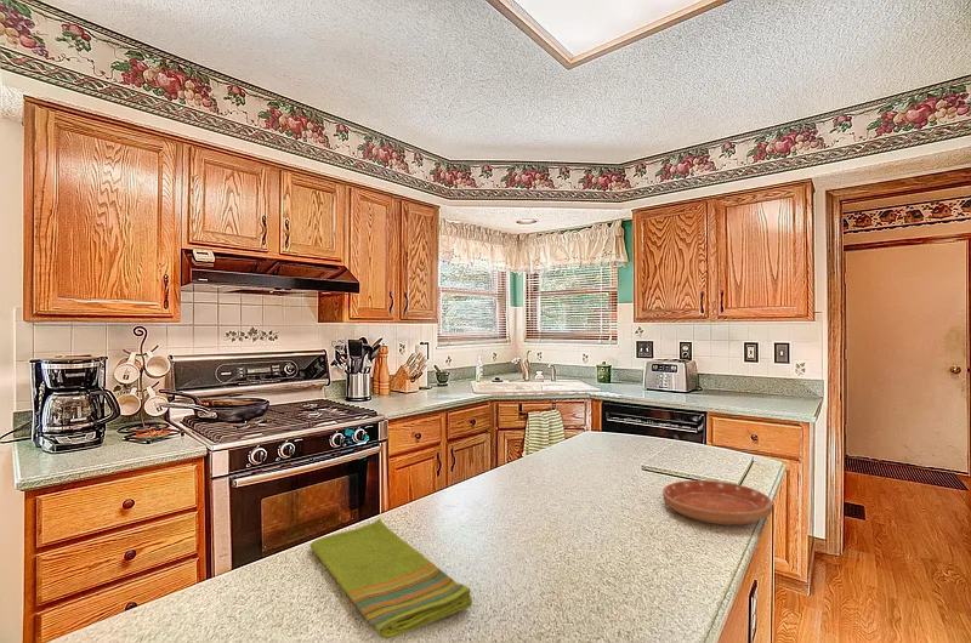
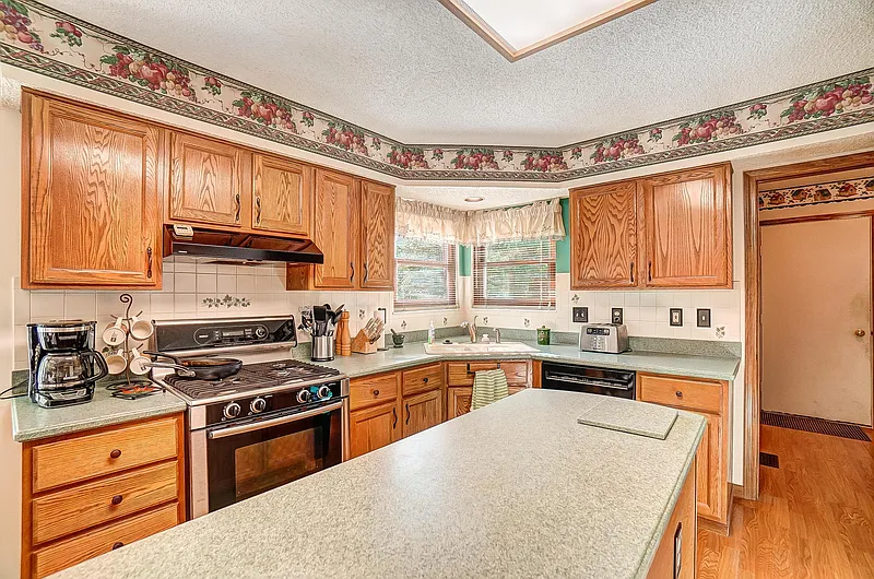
- dish towel [308,517,473,639]
- saucer [661,479,773,525]
